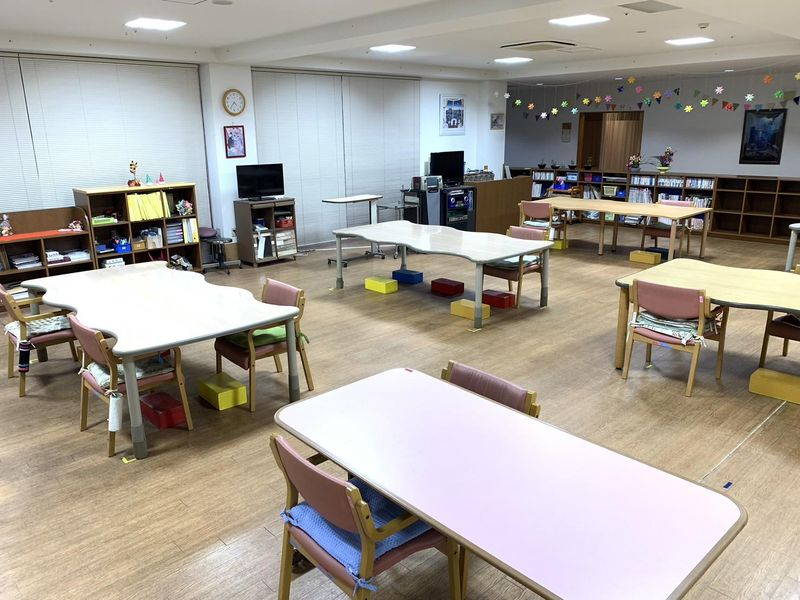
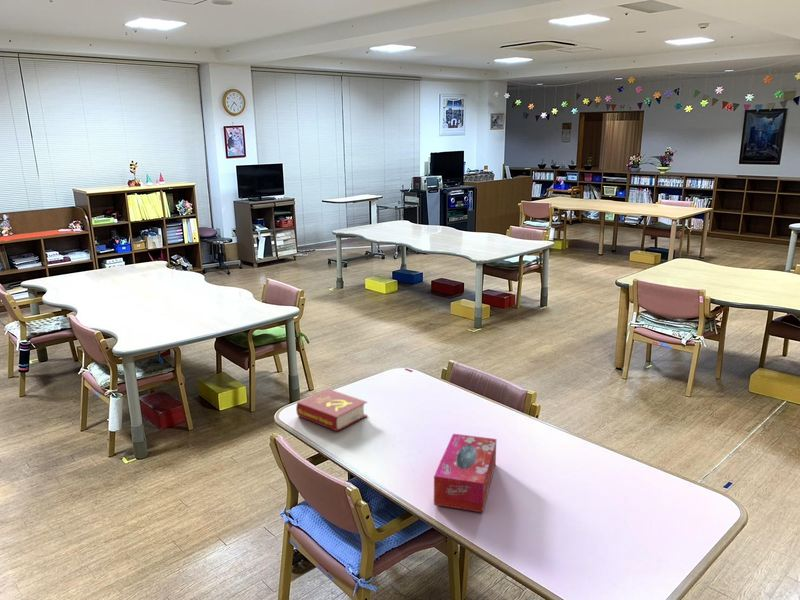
+ book [295,388,369,432]
+ tissue box [433,433,497,514]
